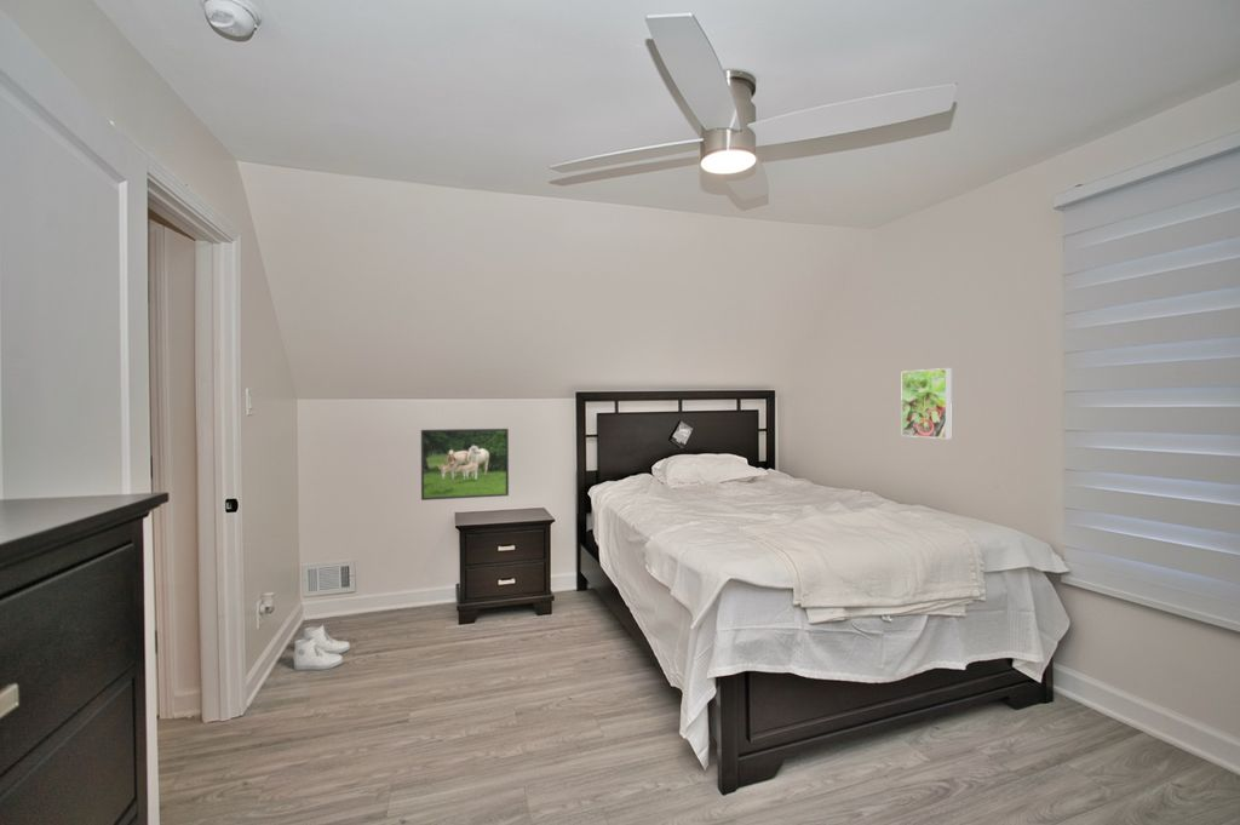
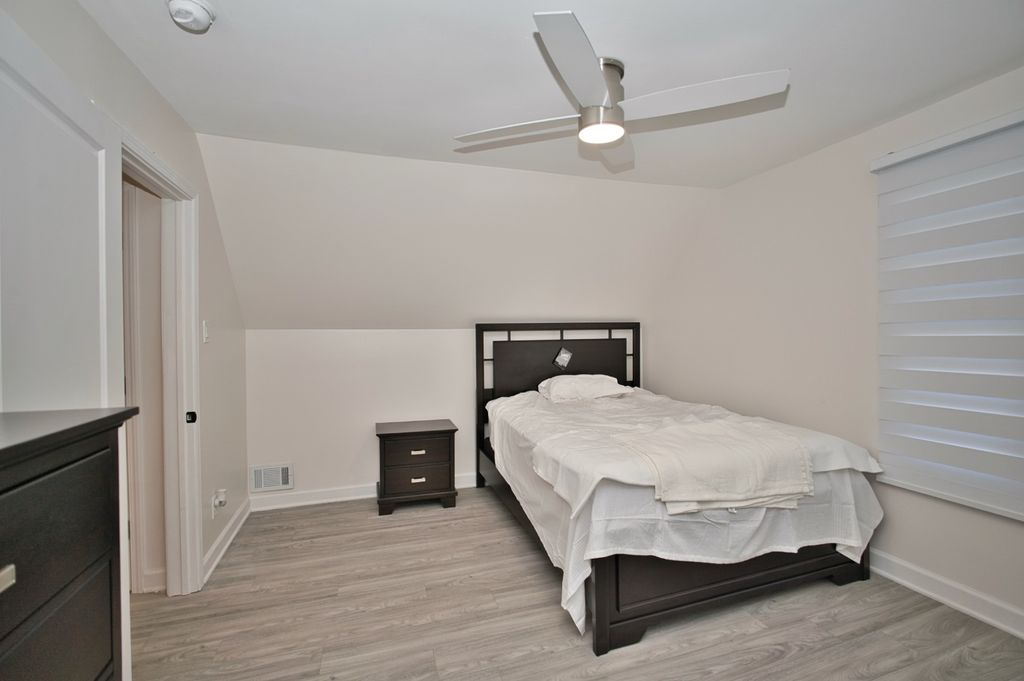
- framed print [900,367,953,440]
- boots [293,624,351,671]
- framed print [420,428,510,502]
